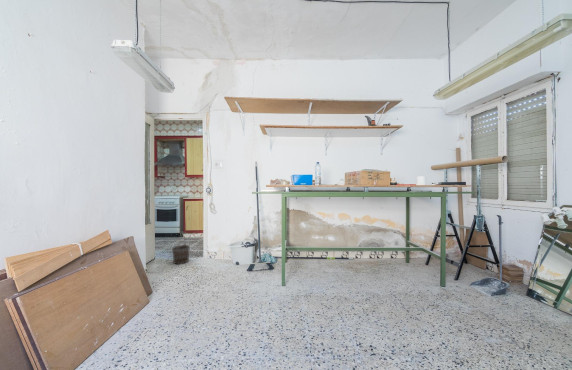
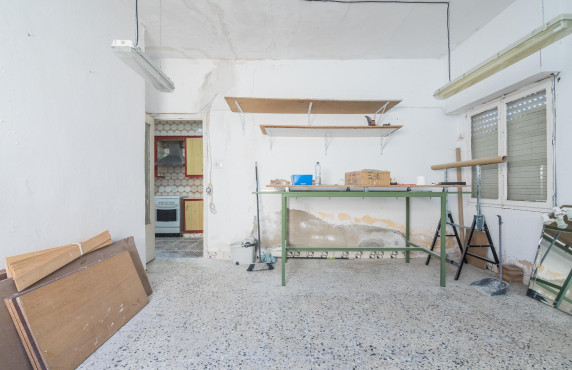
- bucket [171,236,191,265]
